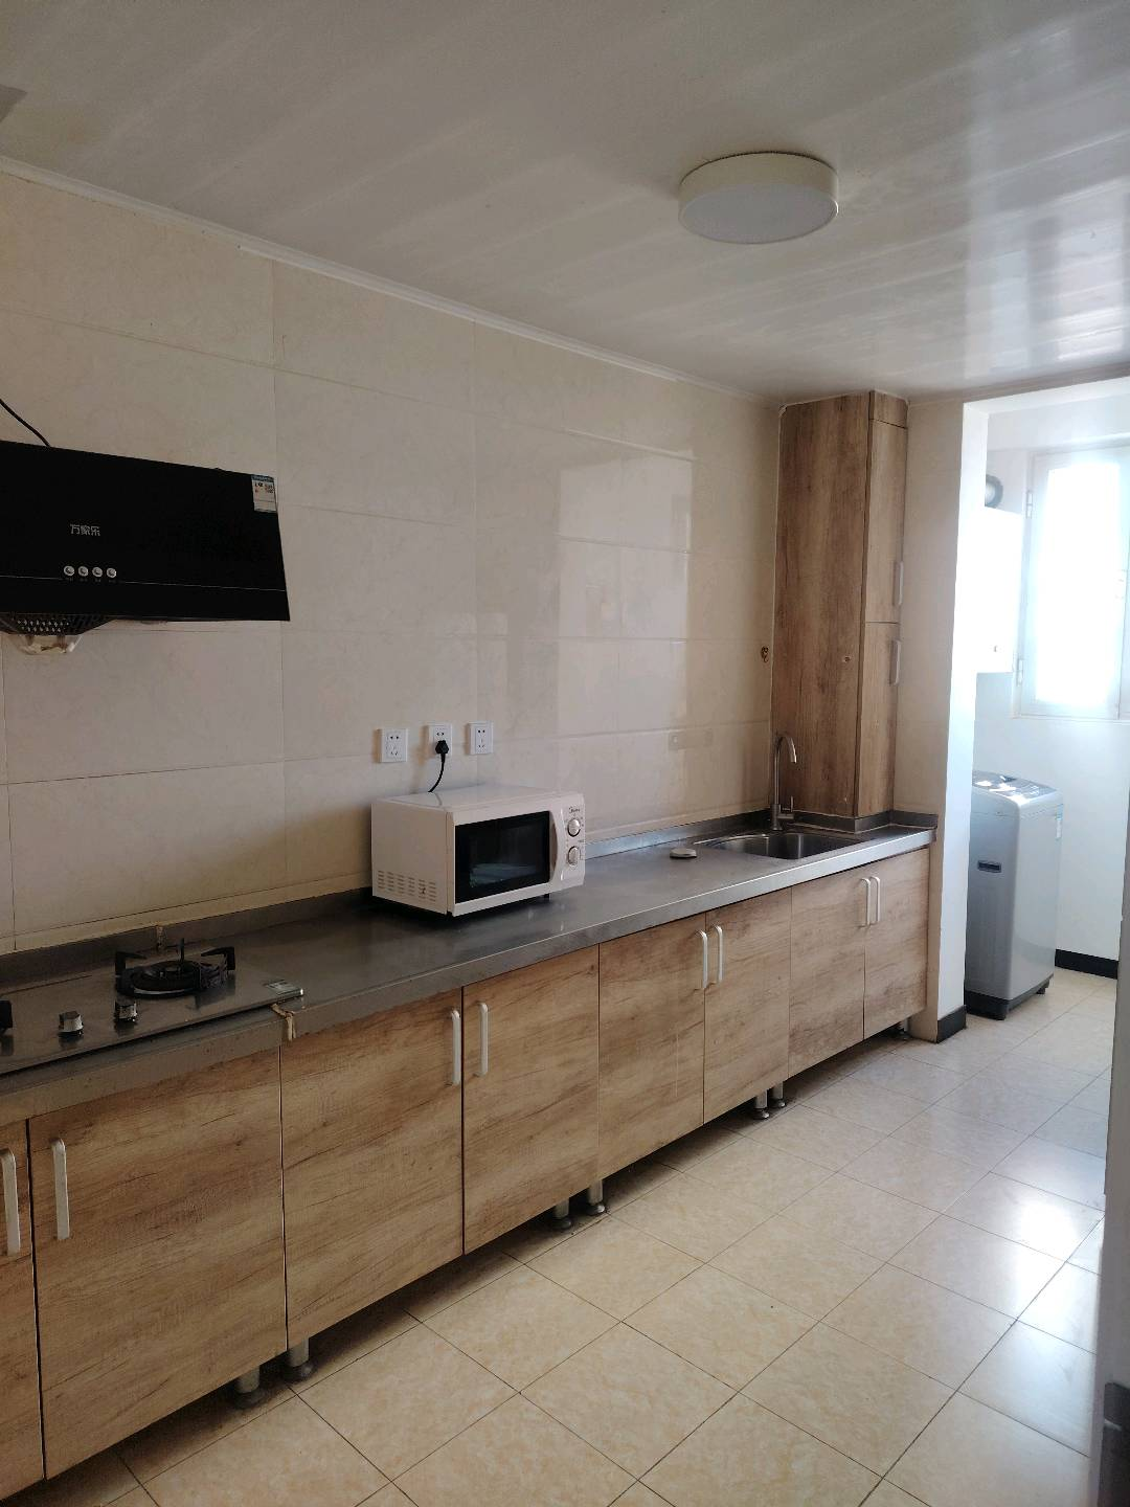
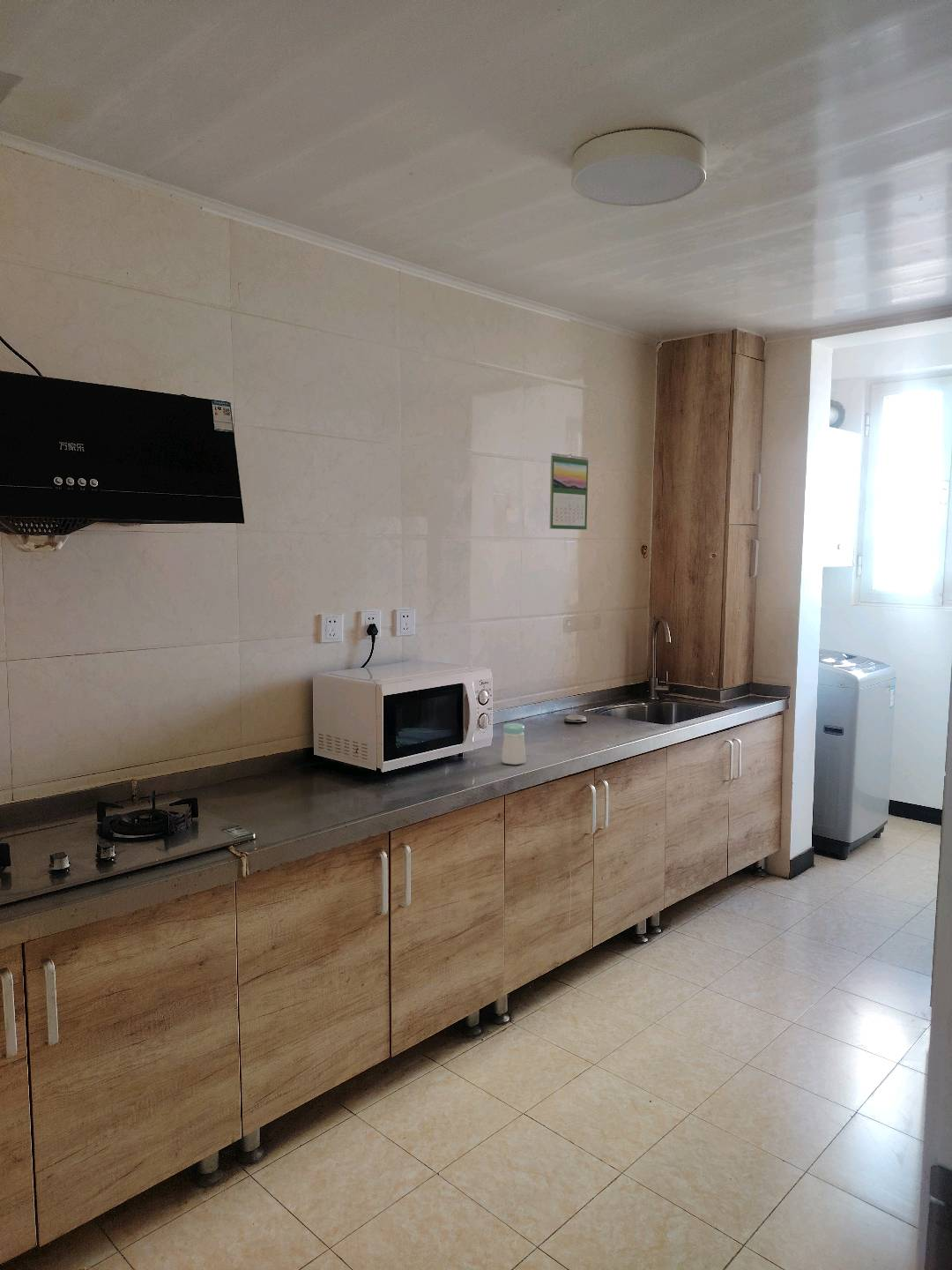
+ salt shaker [501,722,526,766]
+ calendar [549,452,589,530]
